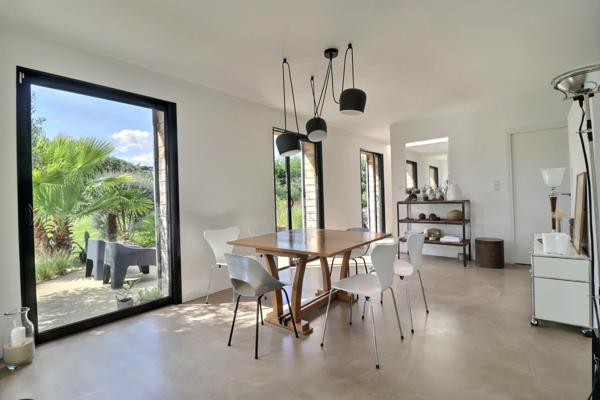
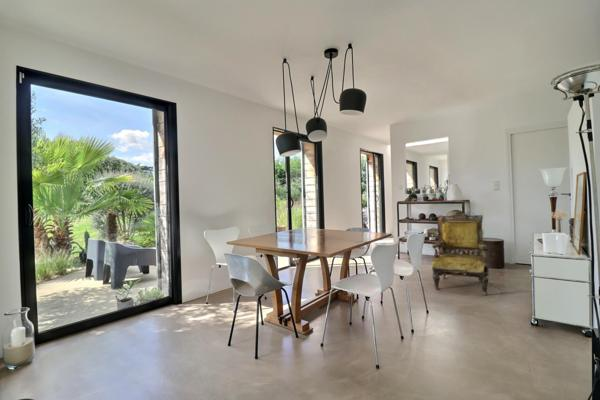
+ armchair [430,211,490,296]
